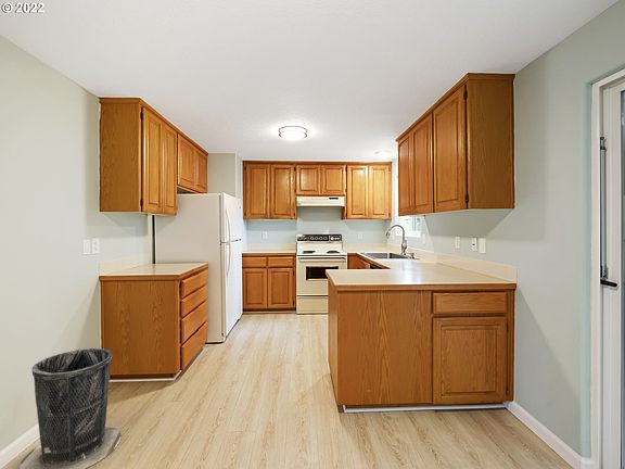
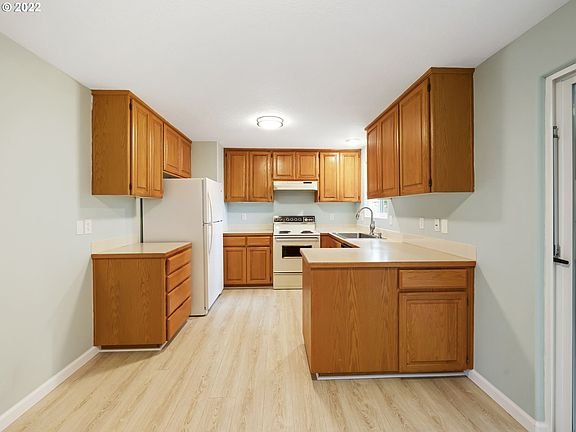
- trash can [18,347,123,469]
